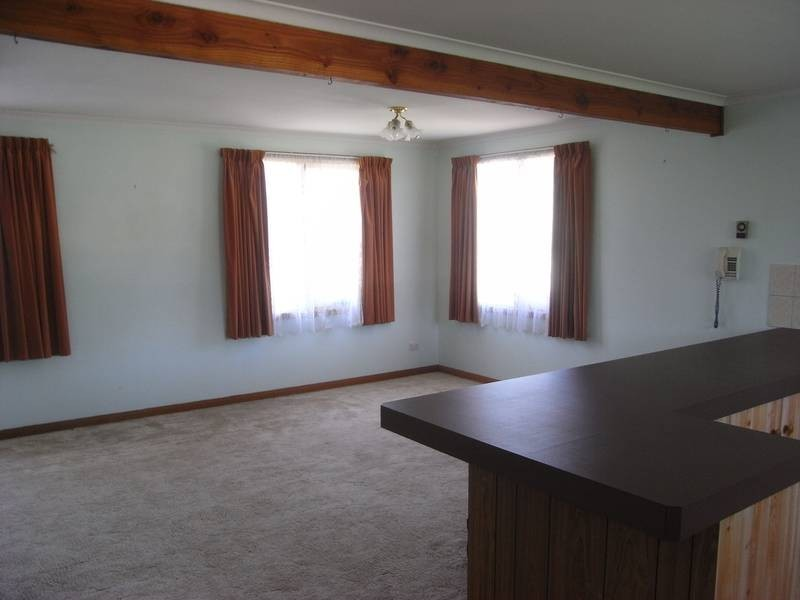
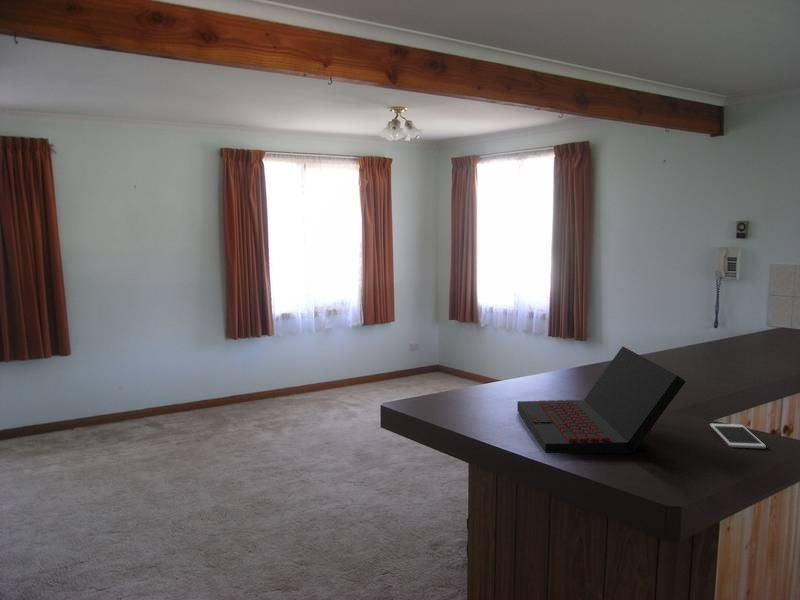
+ laptop [516,345,687,454]
+ cell phone [709,423,767,449]
